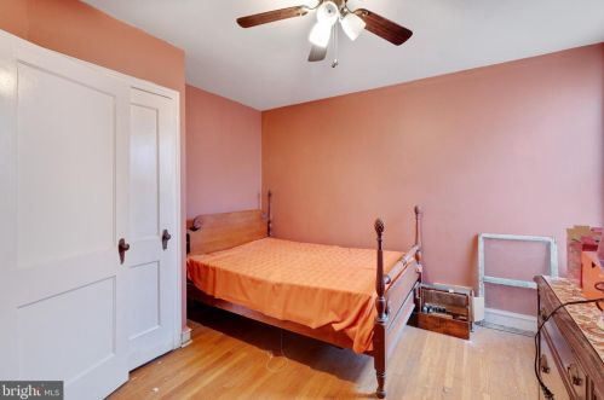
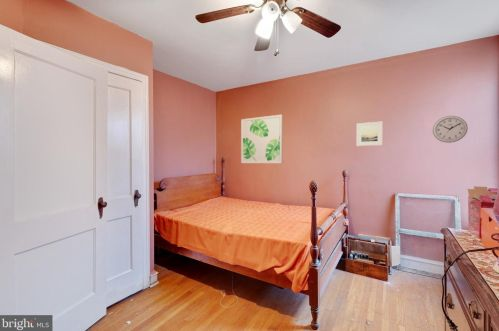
+ wall art [240,114,284,164]
+ wall clock [432,115,469,144]
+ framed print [356,121,384,147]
